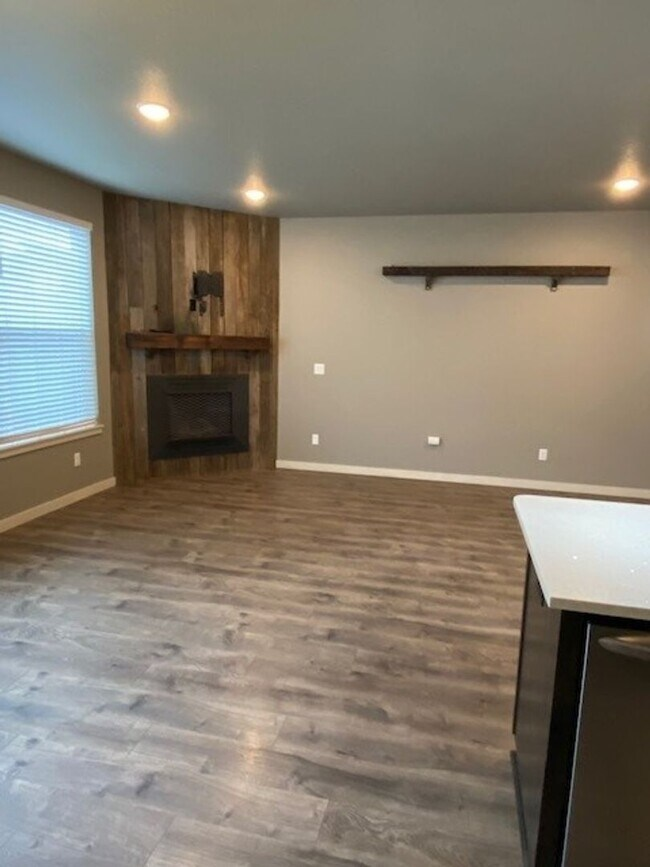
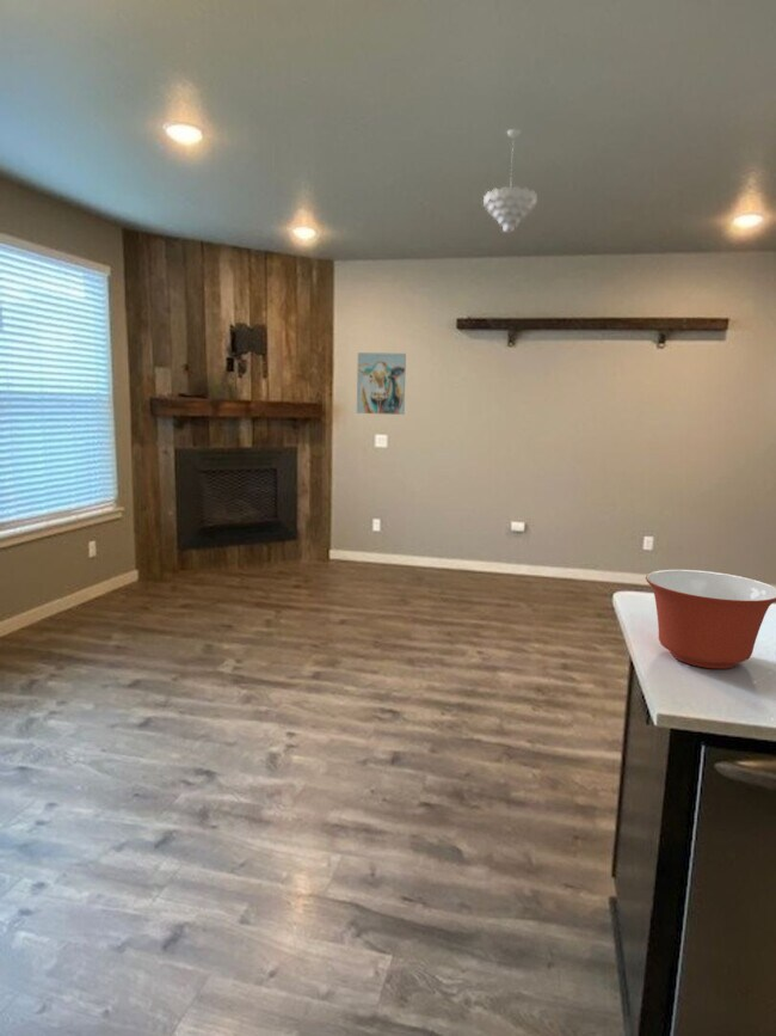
+ pendant light [482,128,538,234]
+ mixing bowl [645,569,776,670]
+ wall art [356,351,407,416]
